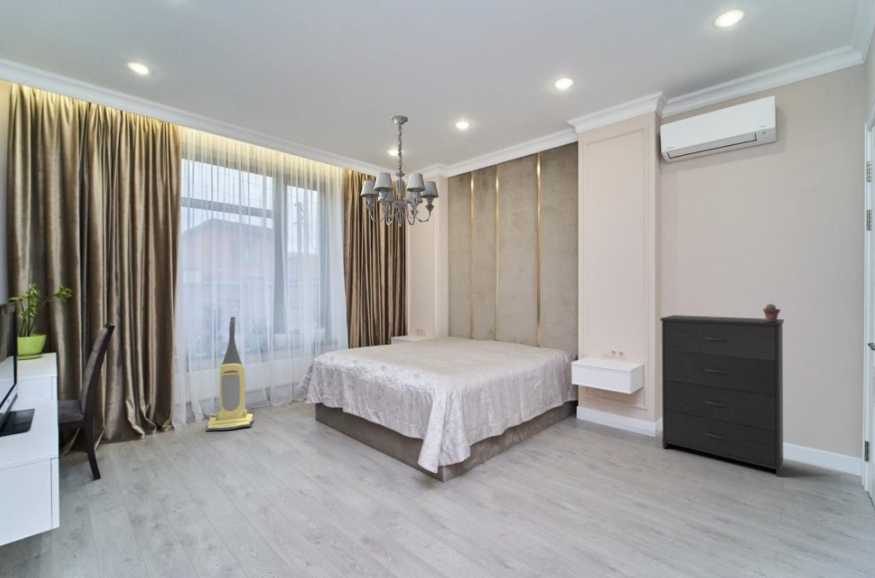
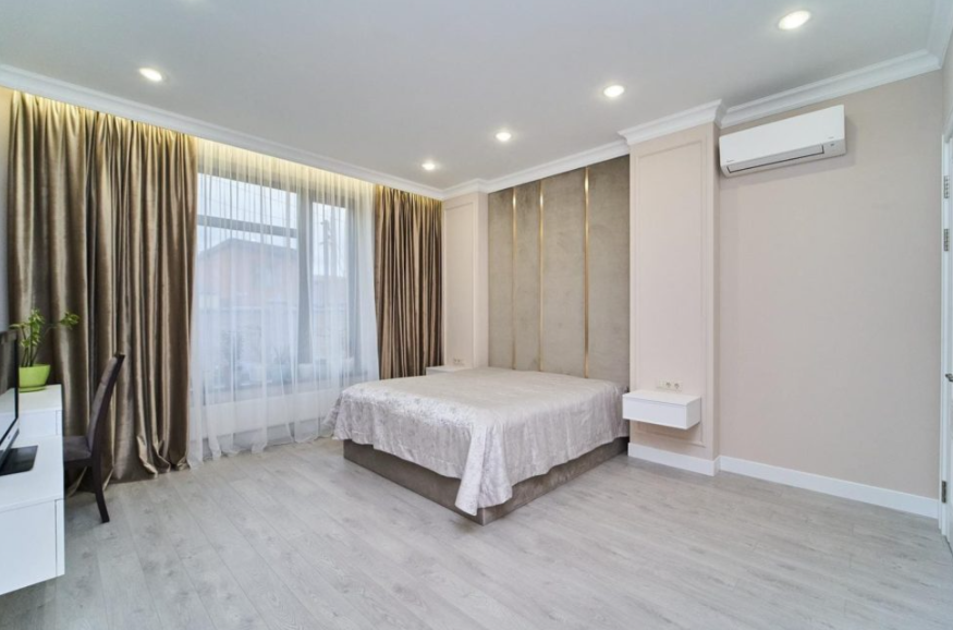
- potted succulent [762,303,781,321]
- vacuum cleaner [205,316,254,432]
- chandelier [360,114,440,228]
- dresser [659,314,785,478]
